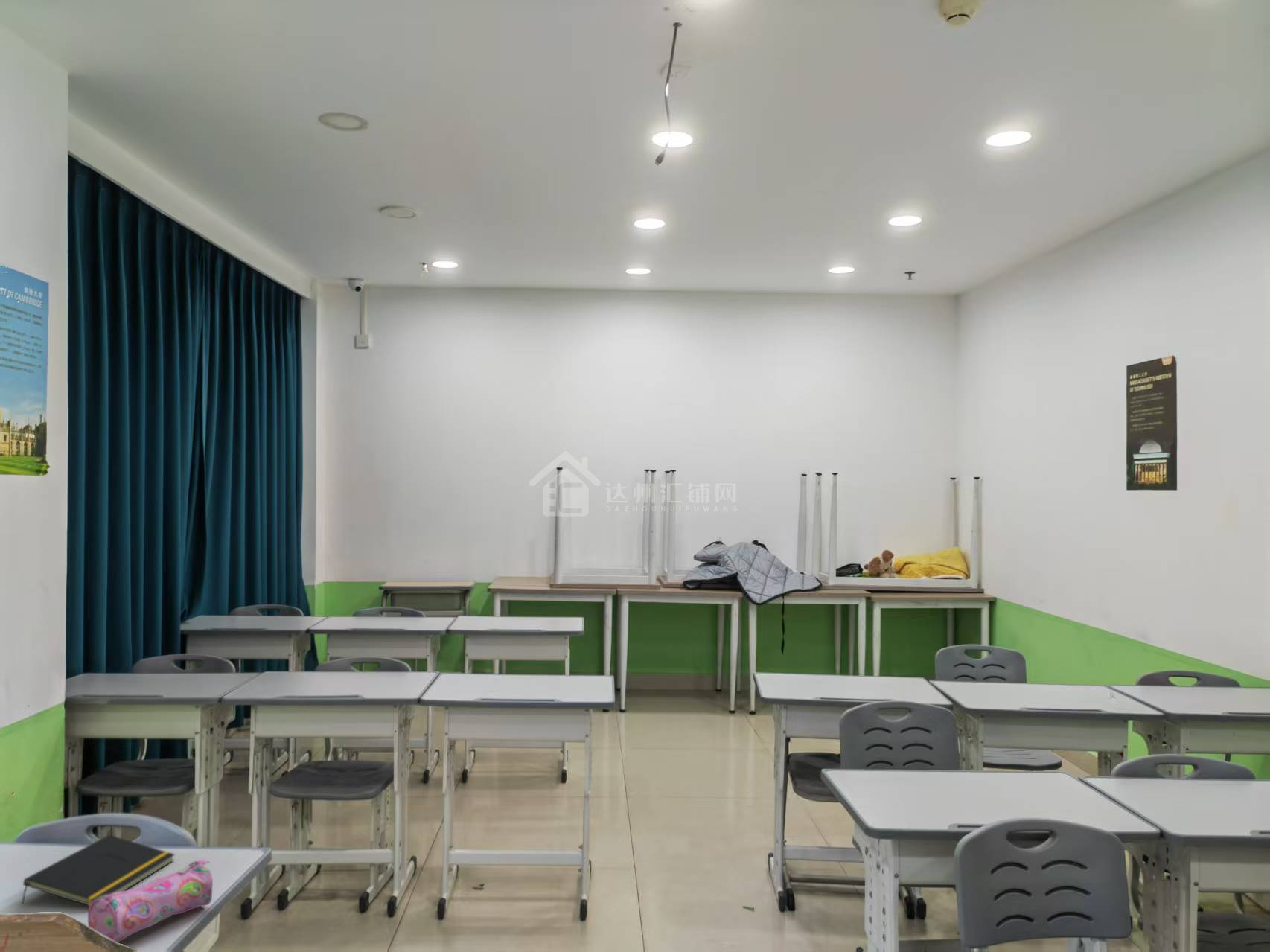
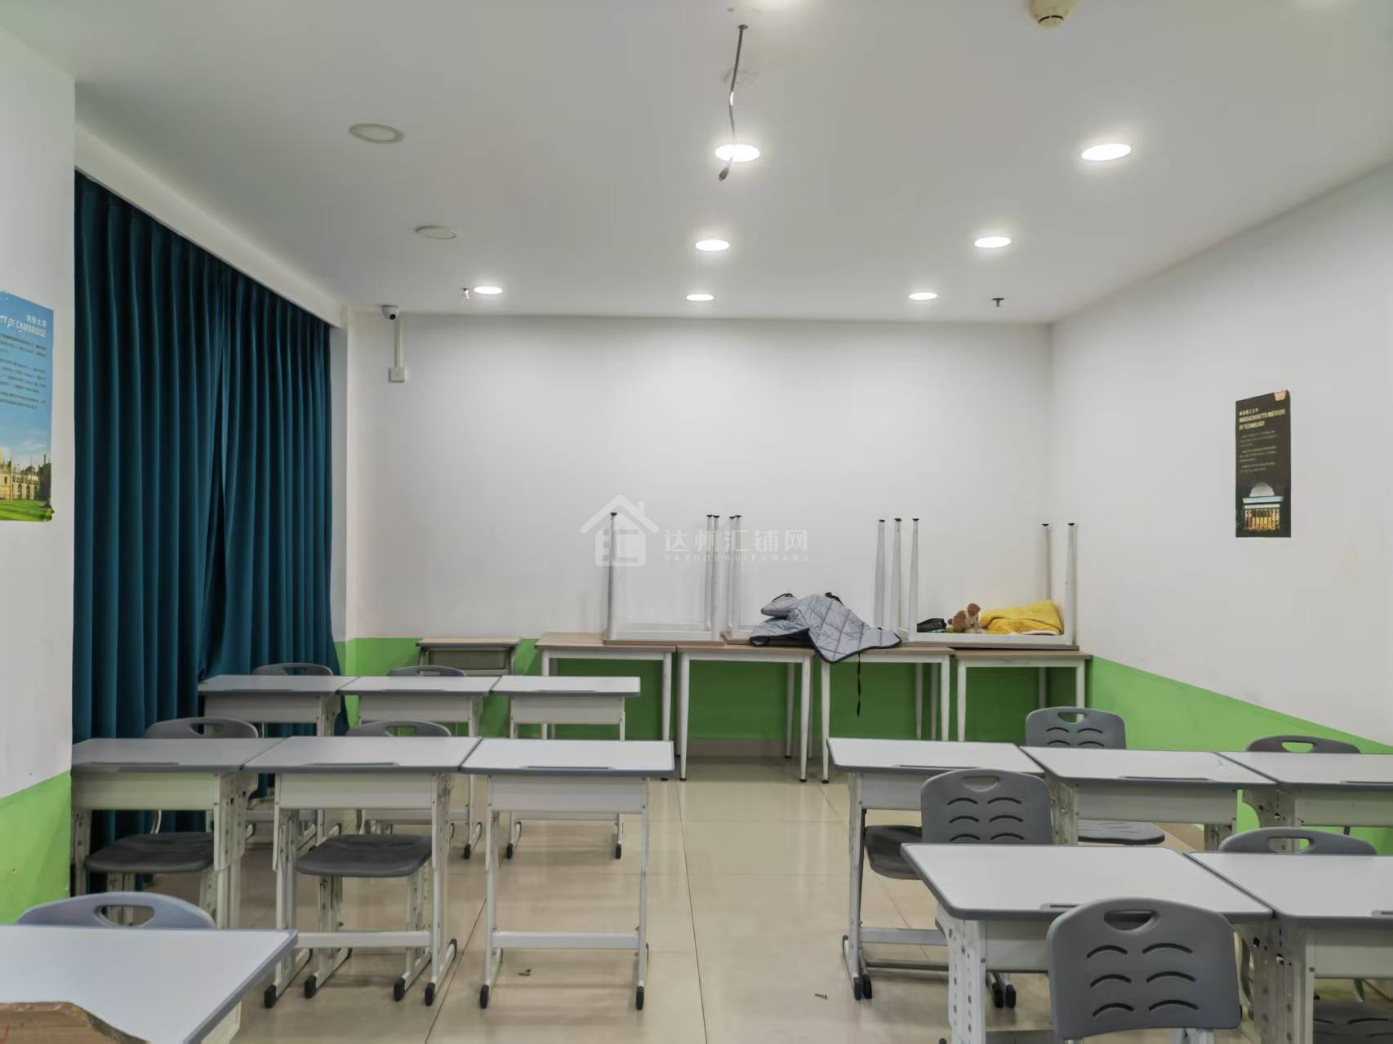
- notepad [20,834,176,907]
- pencil case [87,858,214,943]
